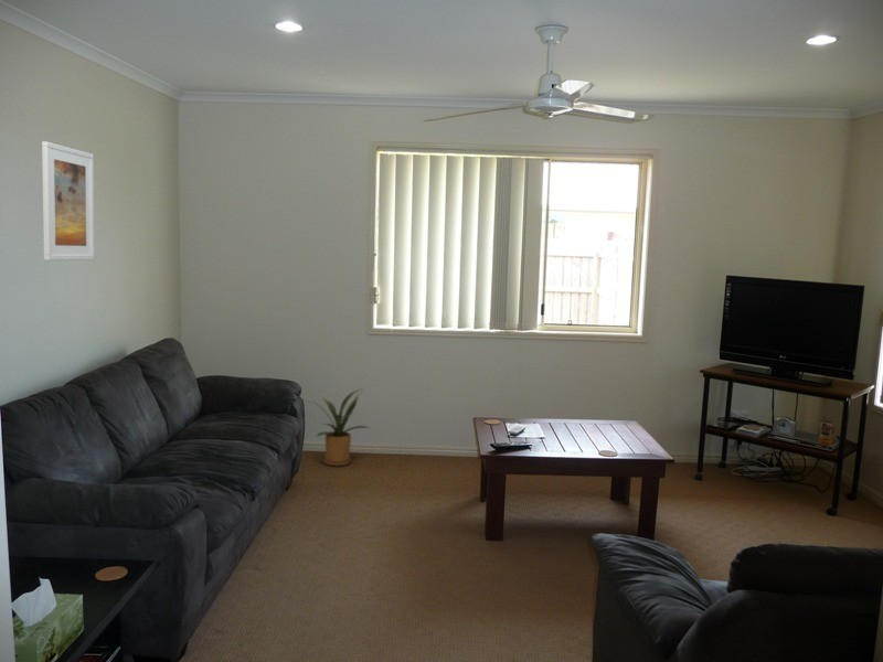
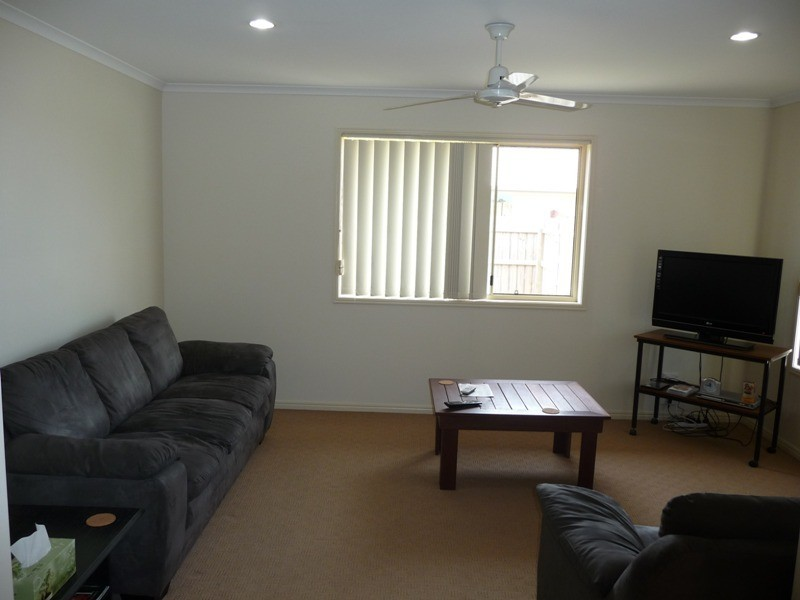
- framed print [41,140,95,261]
- house plant [302,388,370,467]
